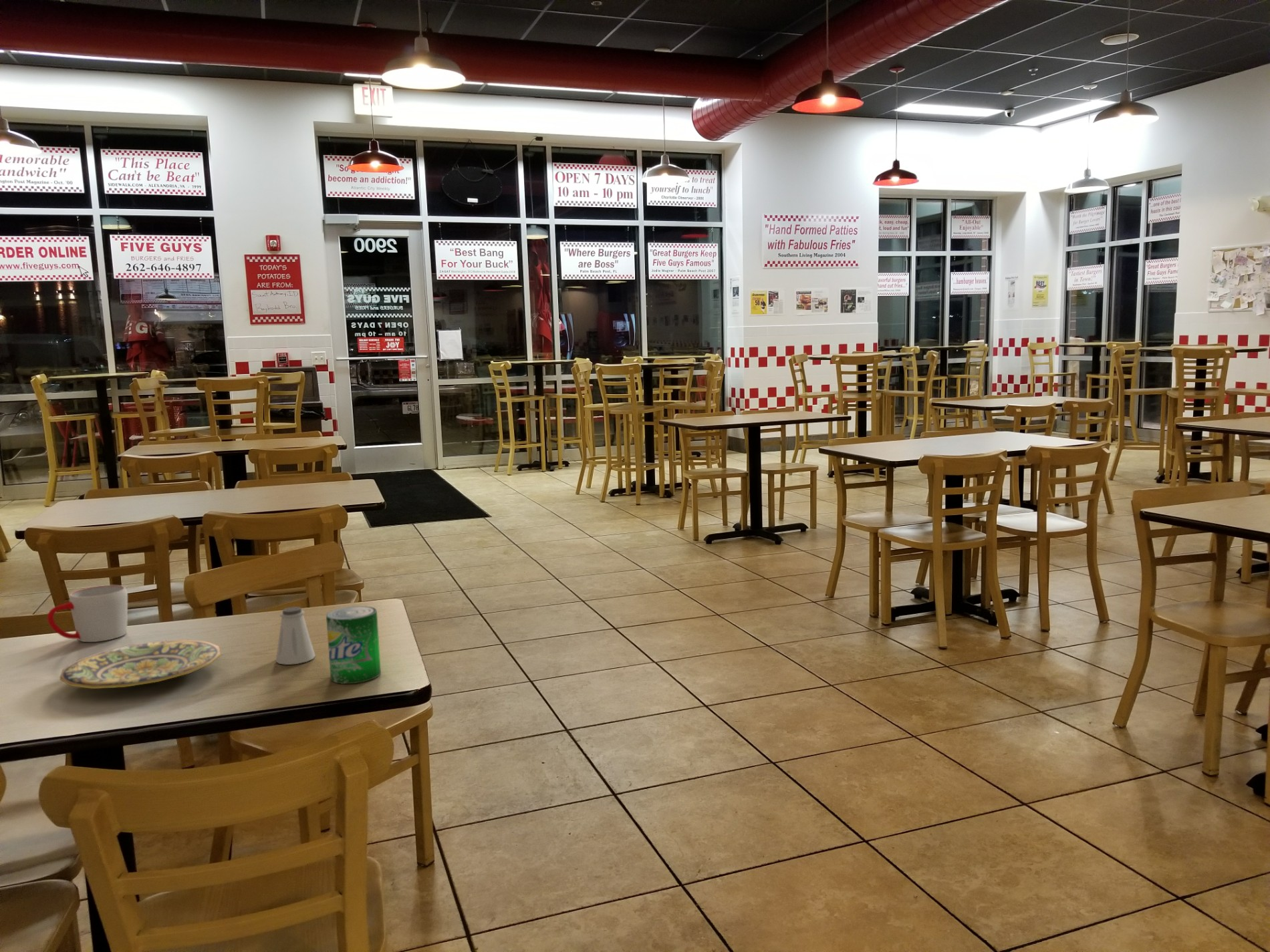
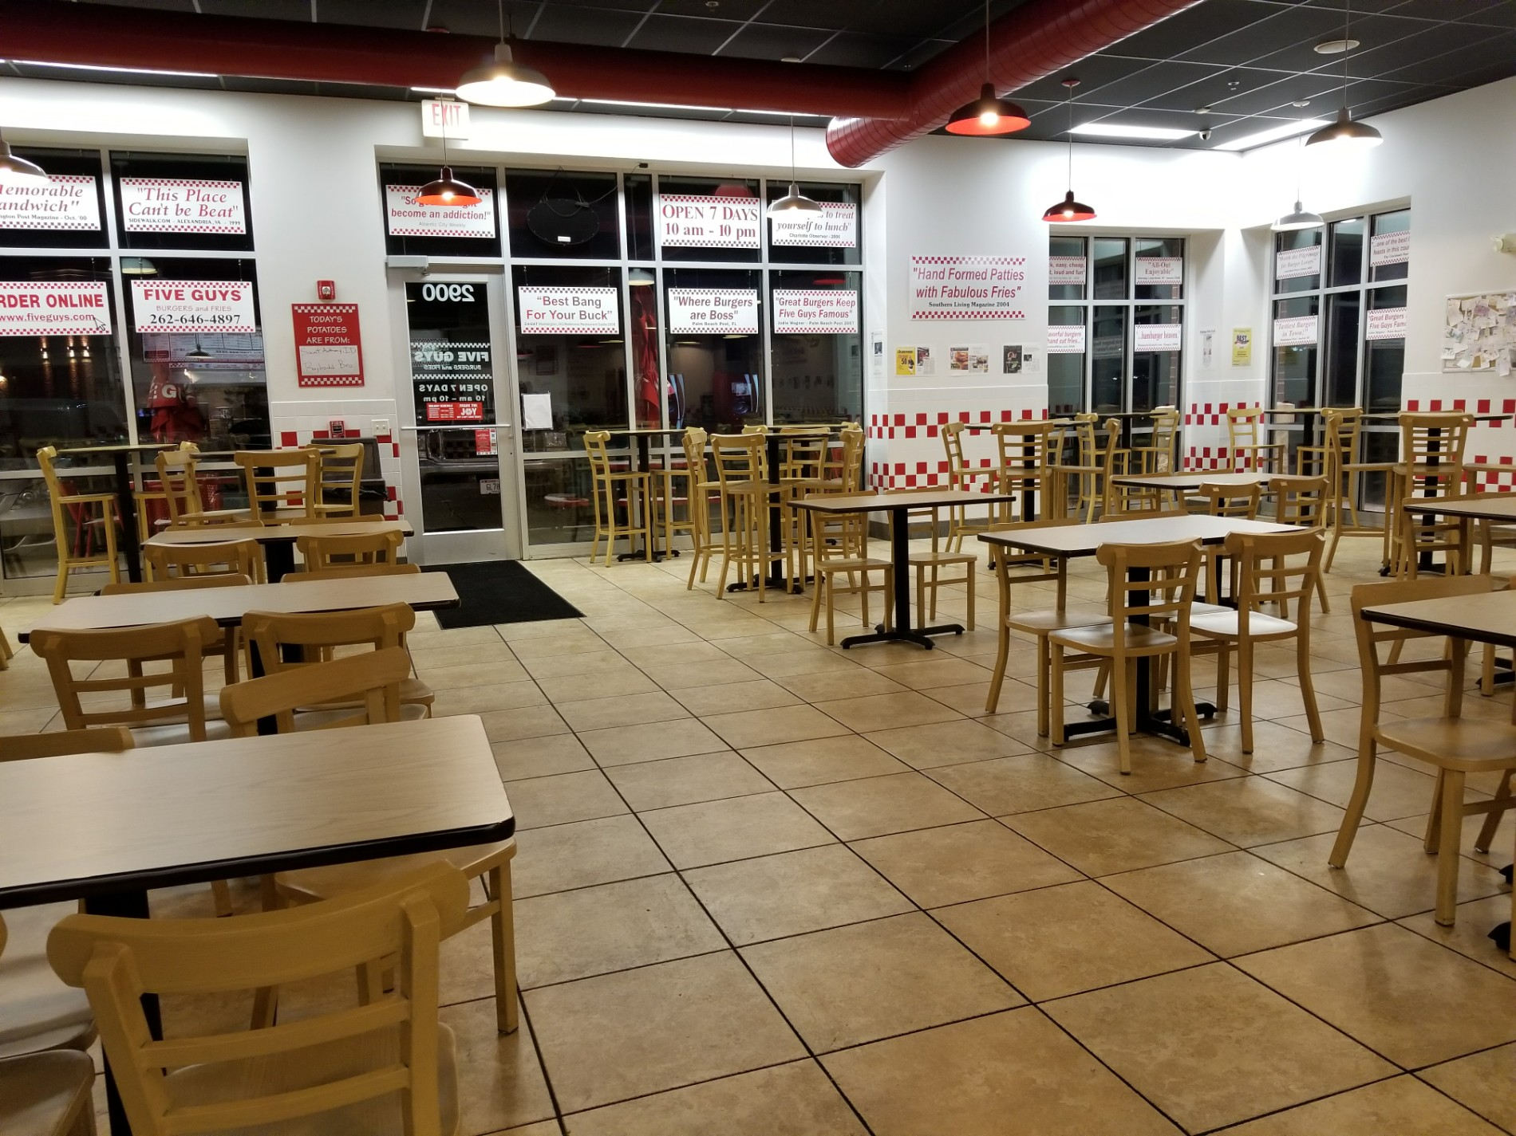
- mug [47,585,128,643]
- beverage can [326,605,382,685]
- plate [59,639,221,689]
- saltshaker [275,606,316,665]
